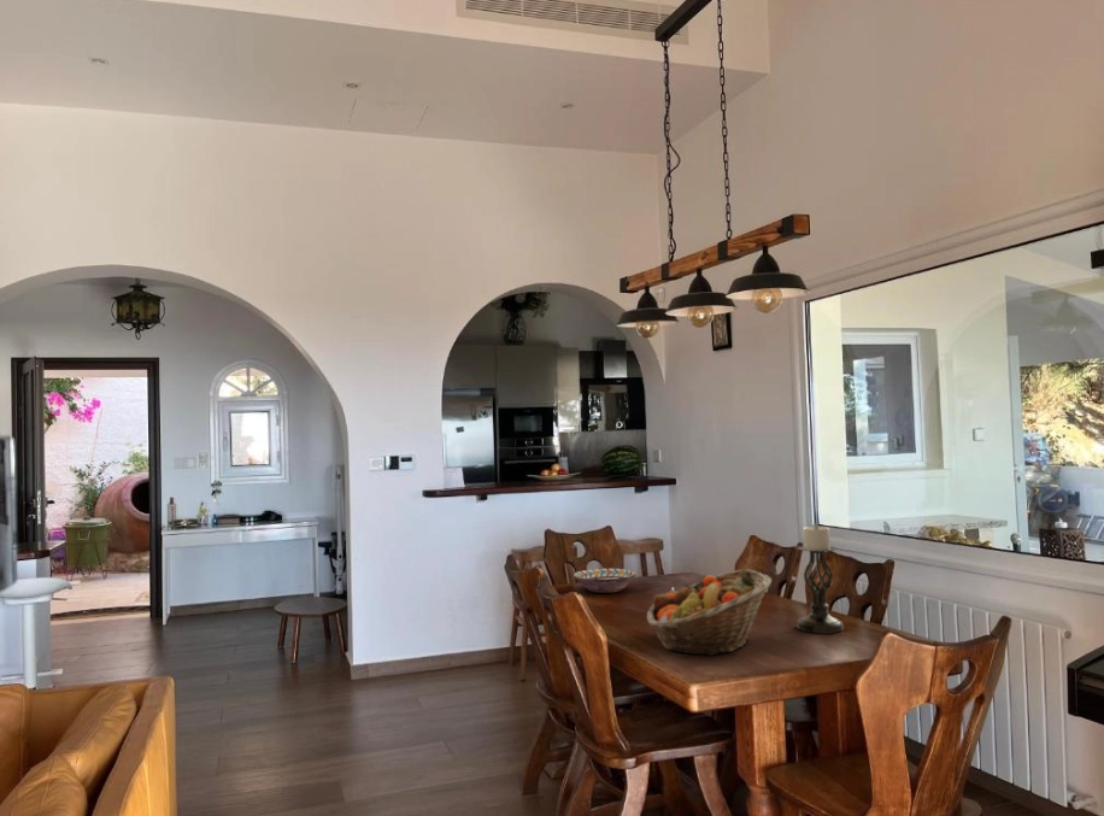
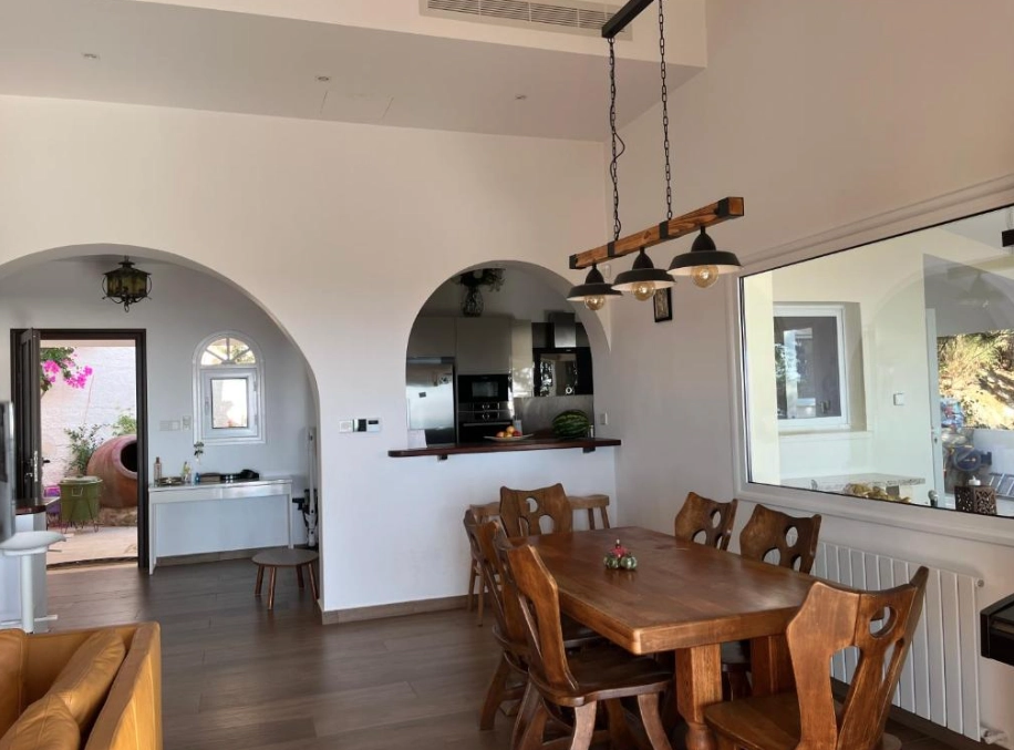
- candle holder [795,523,845,634]
- fruit basket [646,568,773,657]
- decorative bowl [572,568,638,594]
